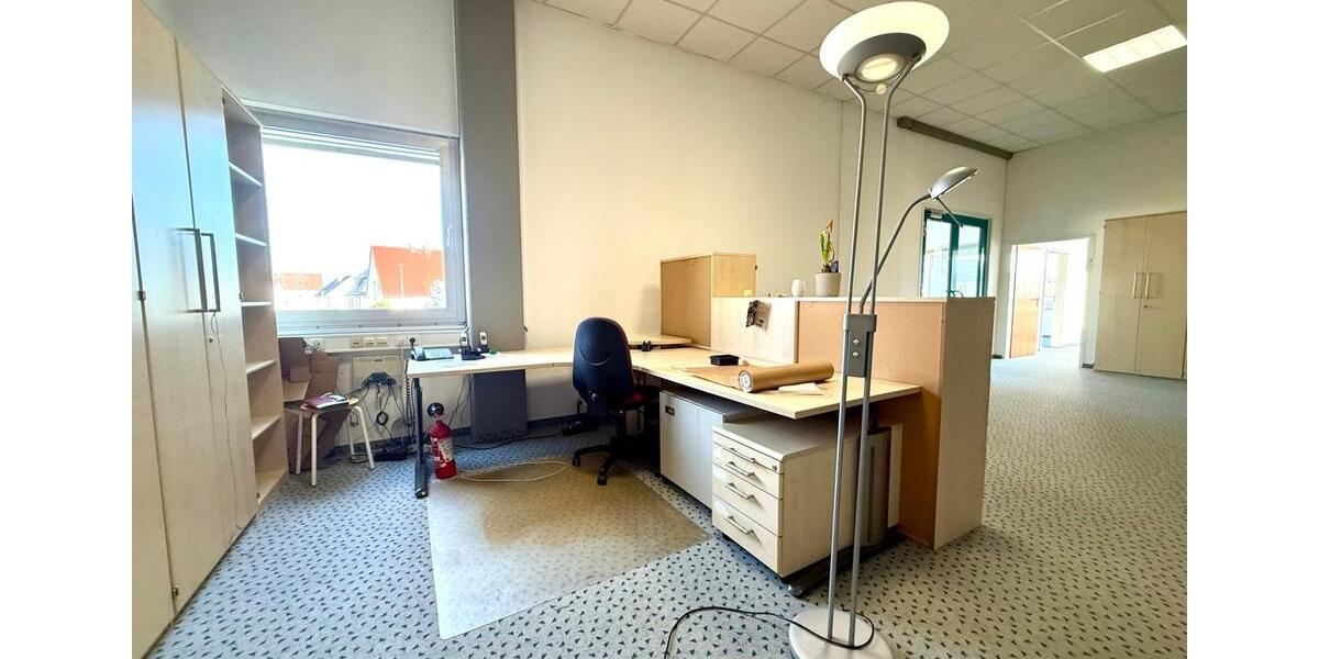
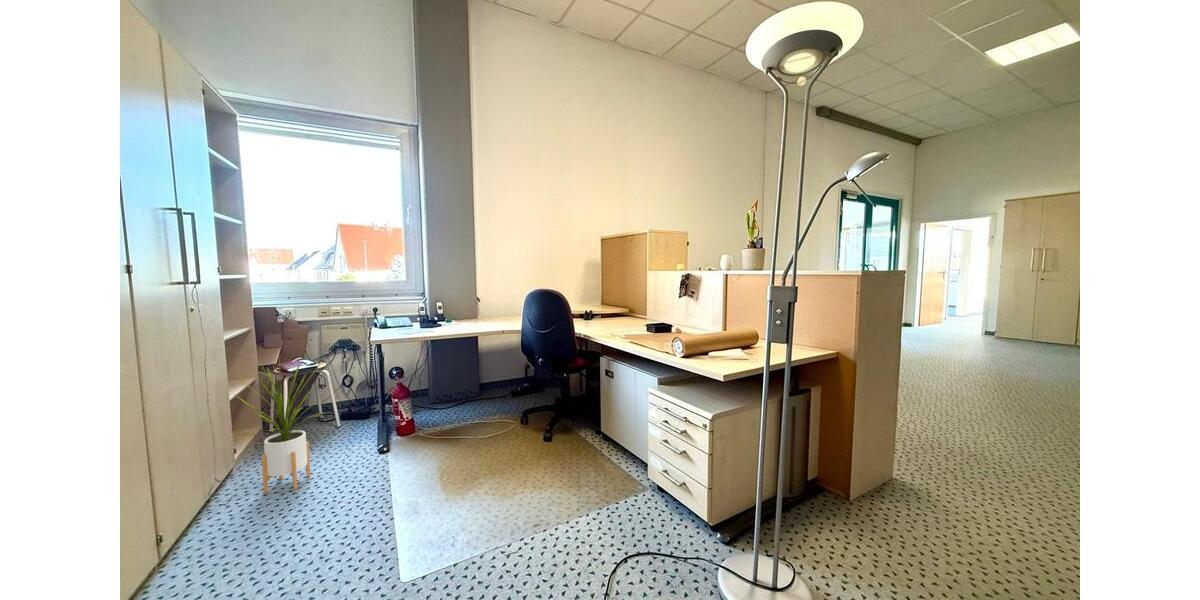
+ house plant [233,355,325,494]
